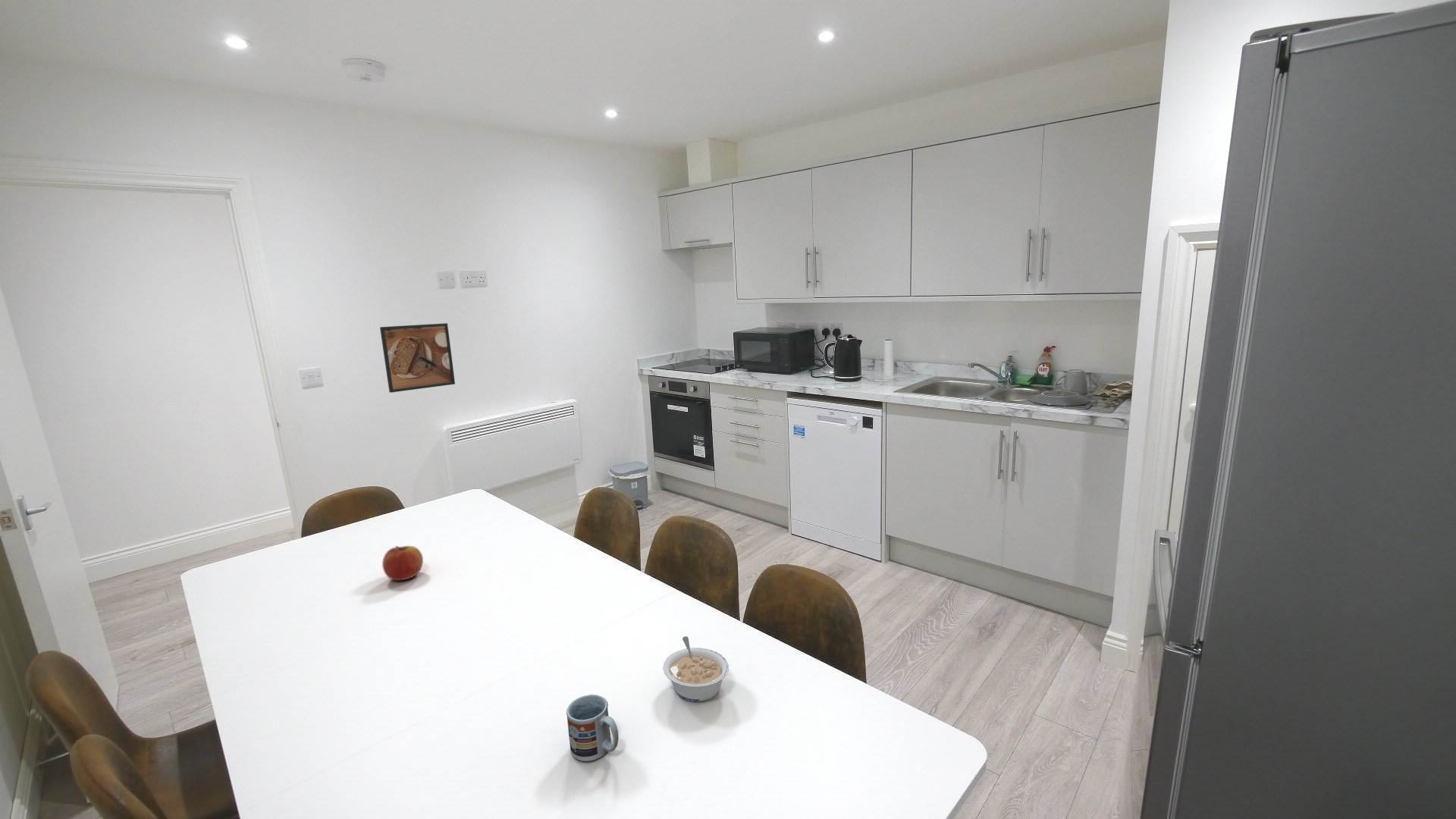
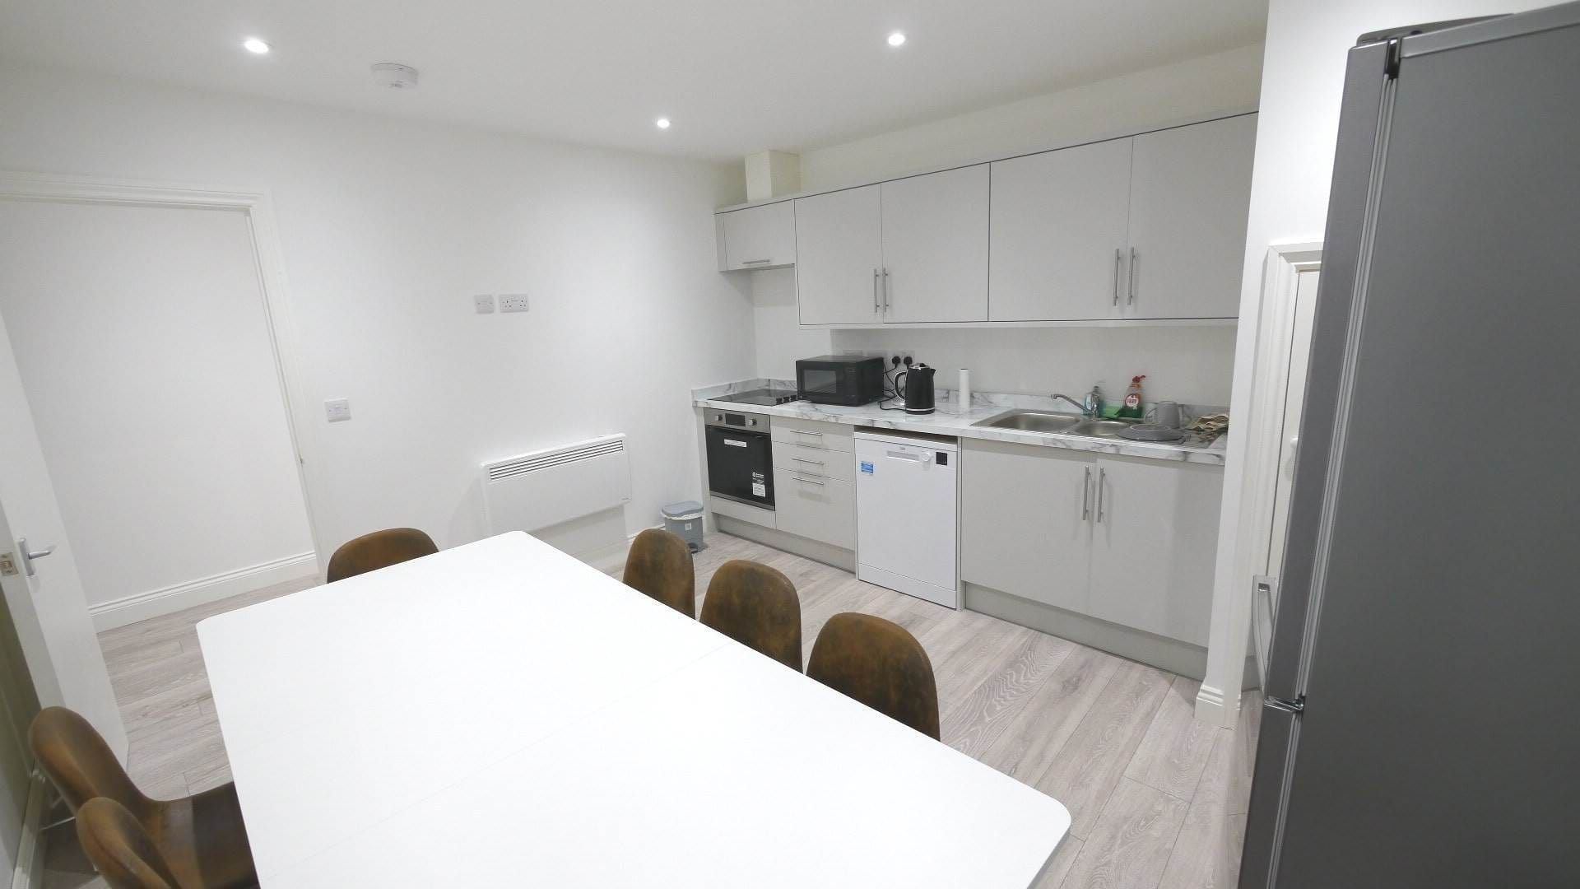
- cup [566,694,620,762]
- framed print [379,322,456,393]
- legume [662,635,730,702]
- fruit [381,545,424,581]
